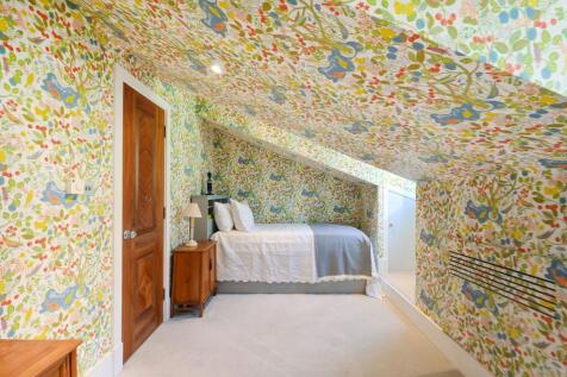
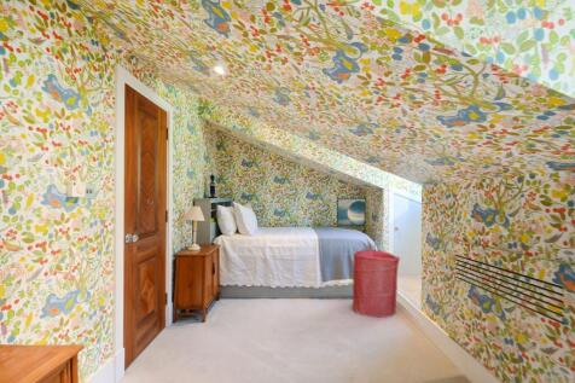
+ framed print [336,197,367,227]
+ laundry hamper [352,249,401,319]
